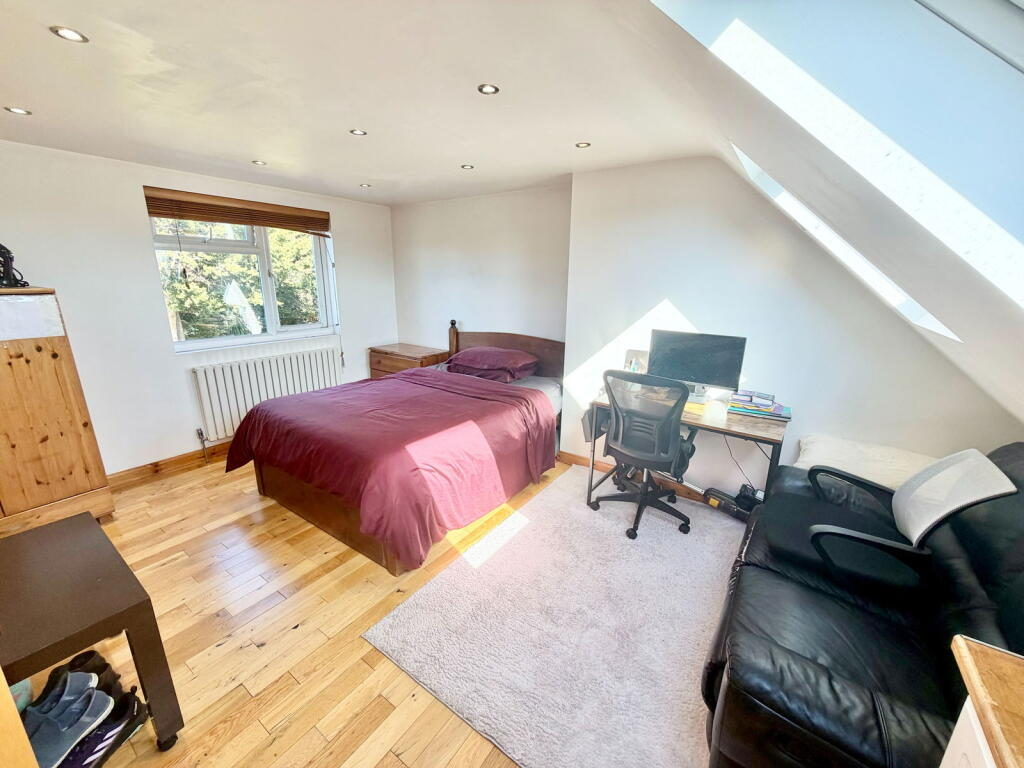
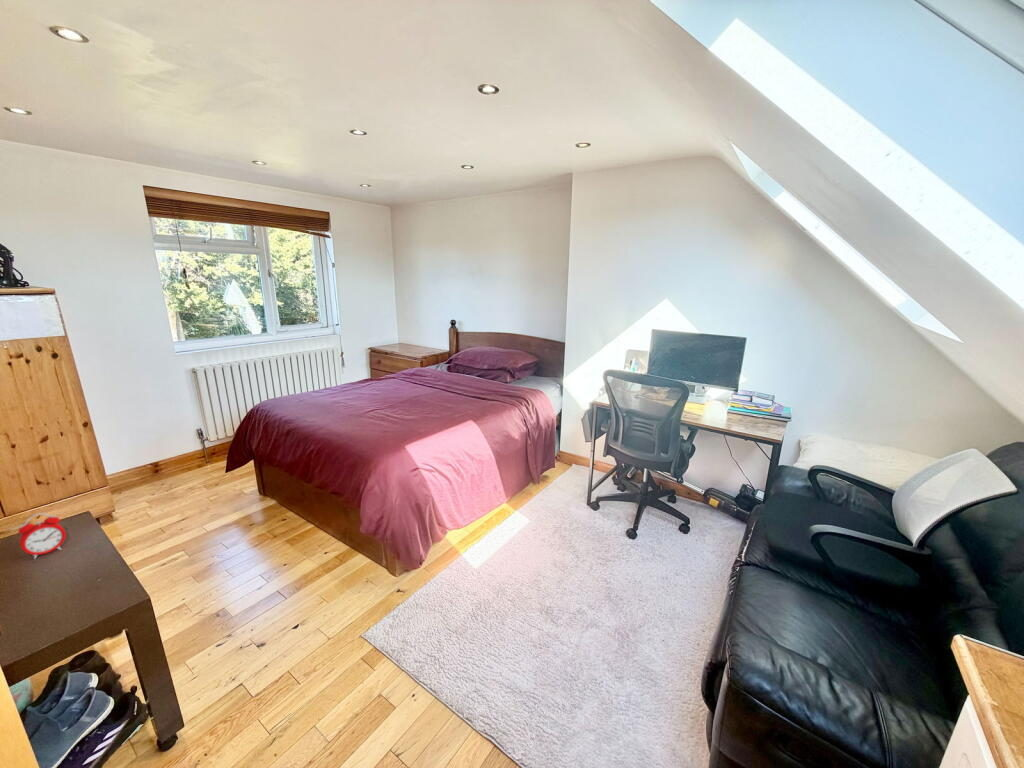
+ alarm clock [17,512,67,560]
